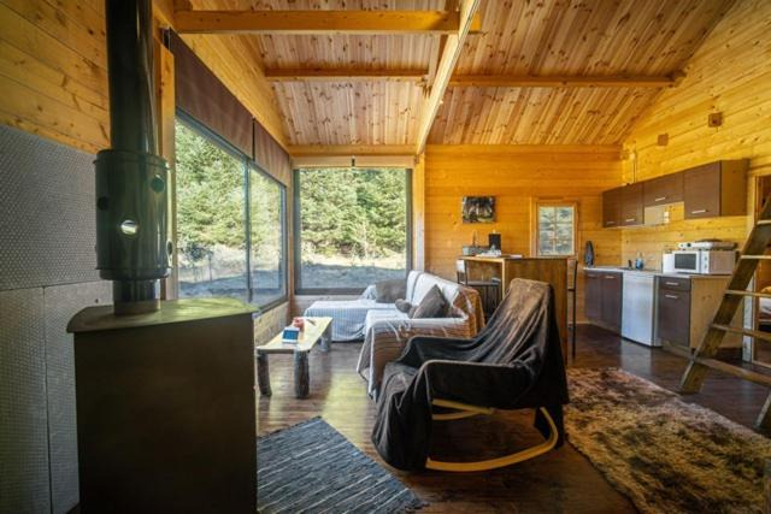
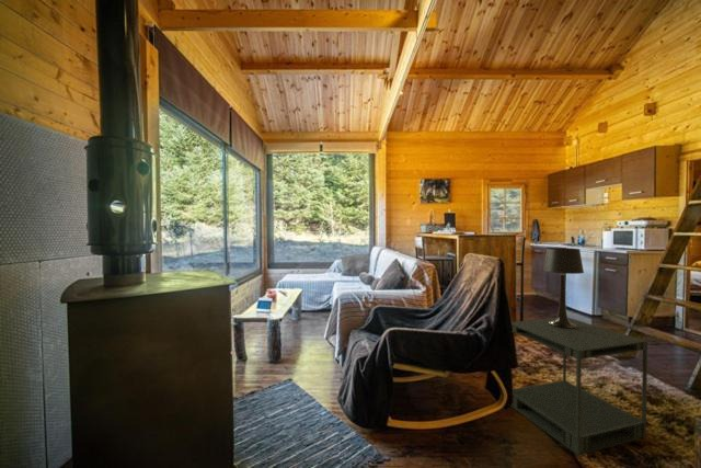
+ side table [509,317,648,456]
+ table lamp [542,247,585,329]
